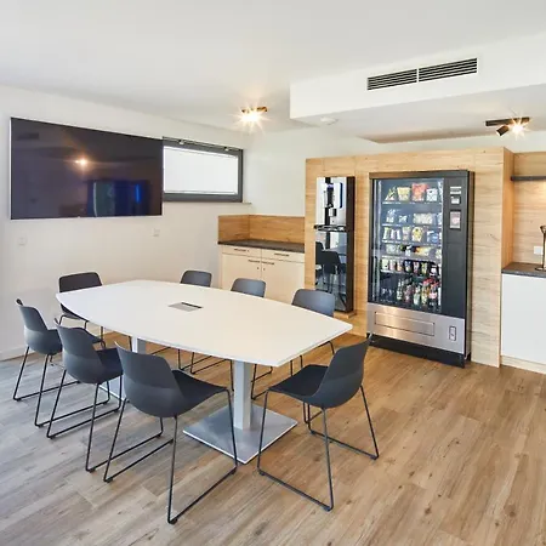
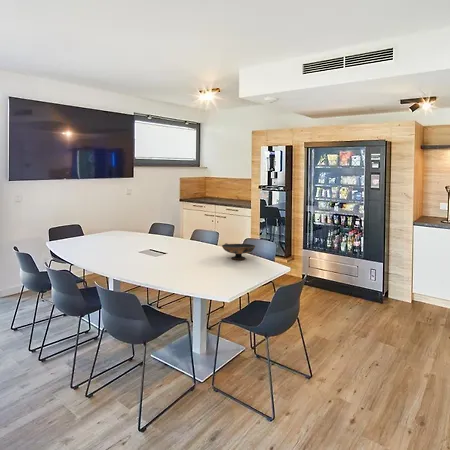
+ decorative bowl [221,242,256,261]
